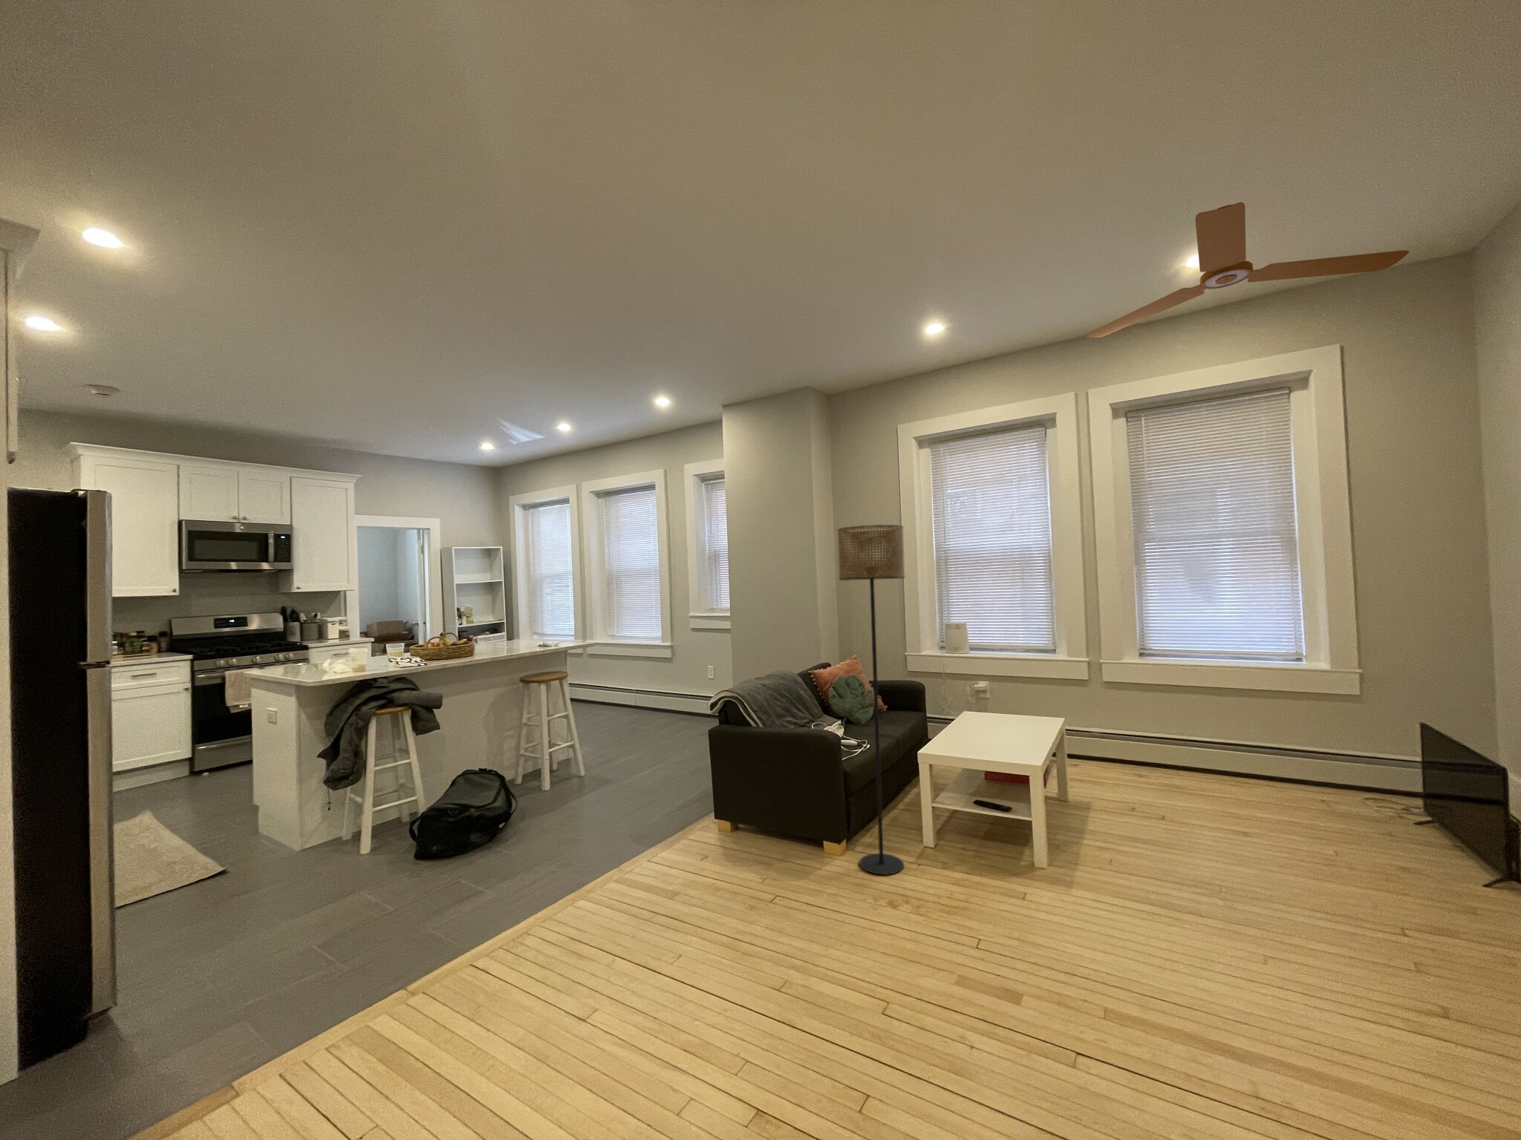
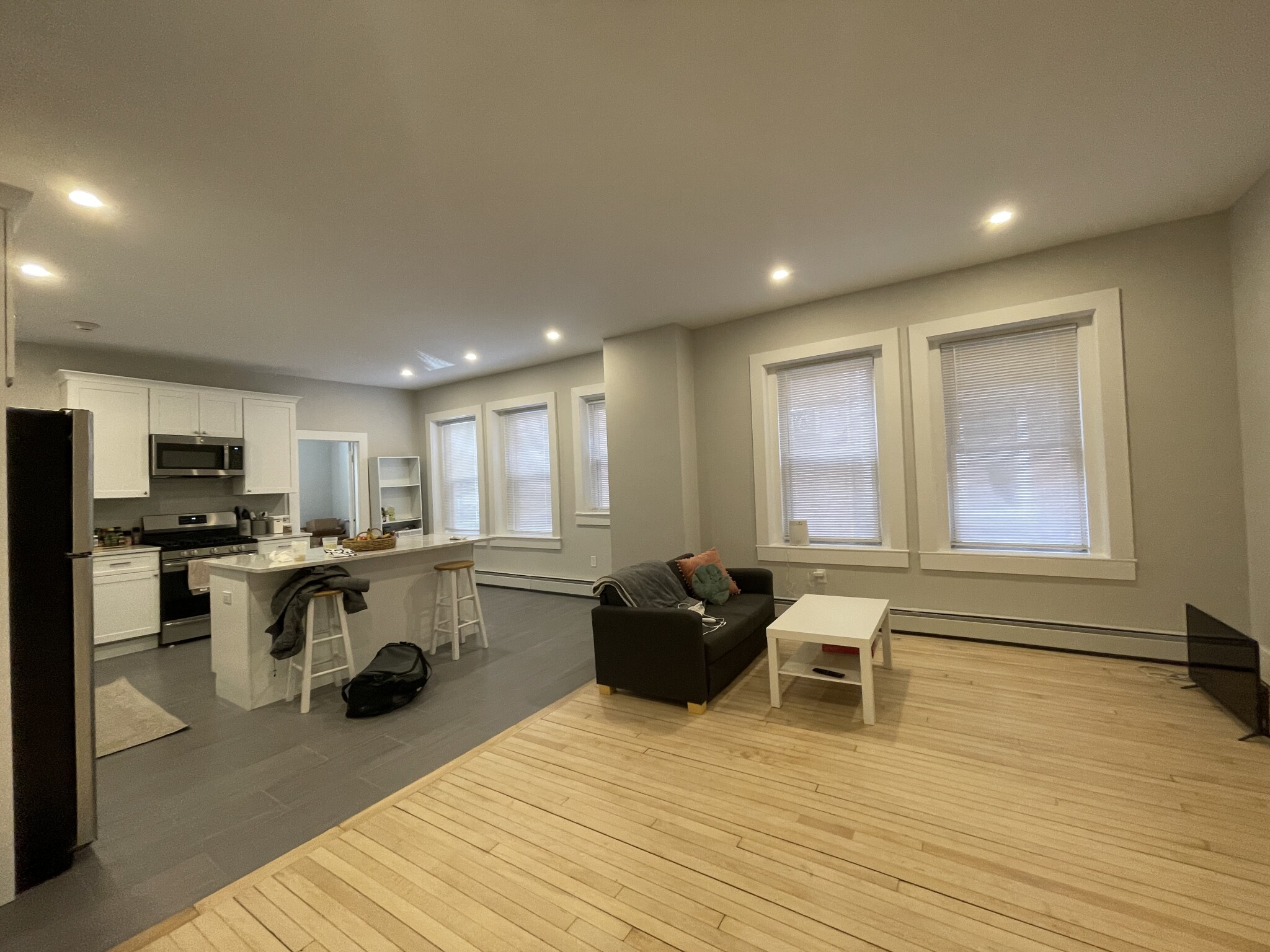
- floor lamp [837,524,907,875]
- ceiling fan [1085,201,1411,339]
